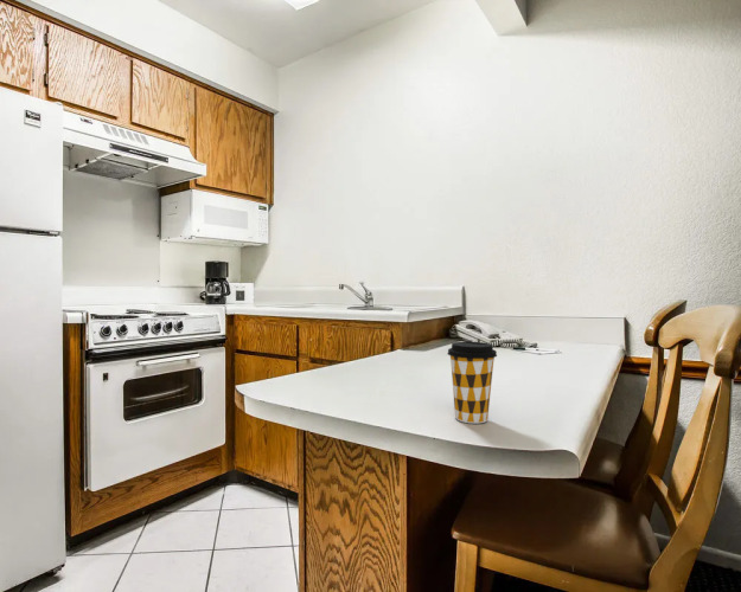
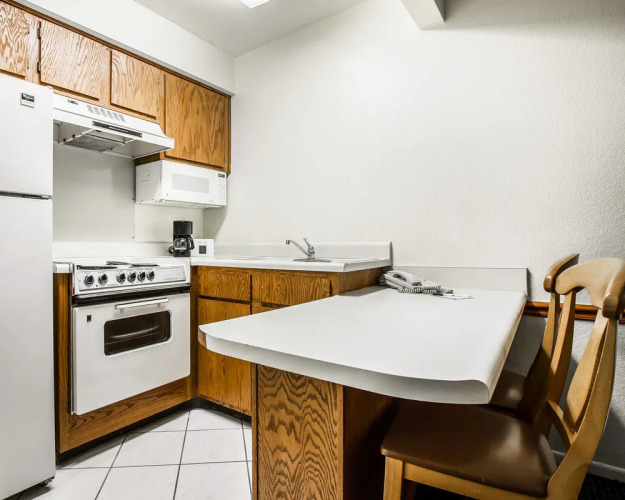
- coffee cup [447,341,498,425]
